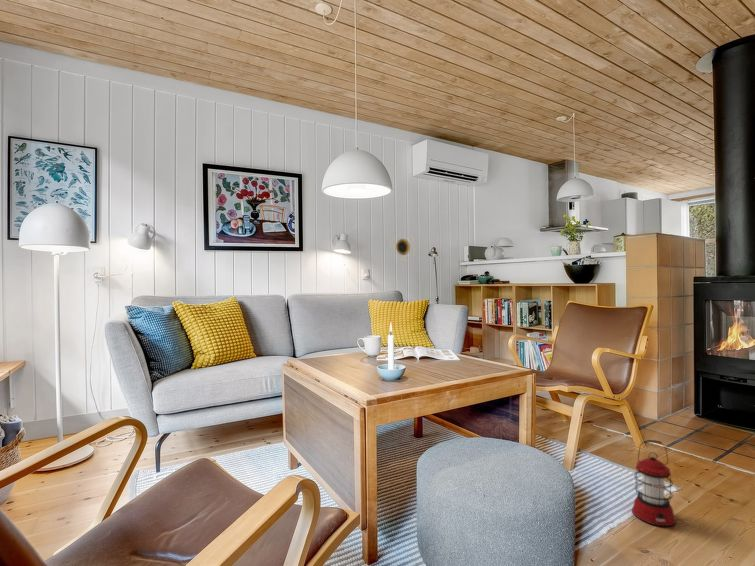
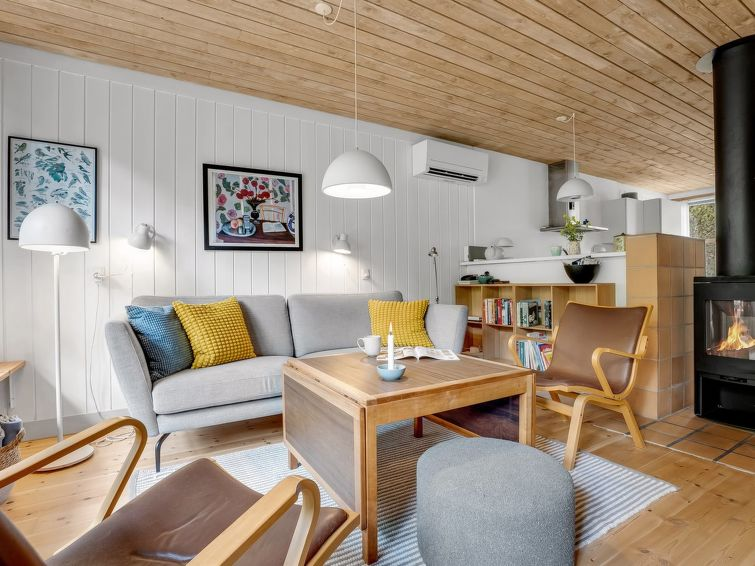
- lantern [631,439,677,528]
- robot vacuum [389,231,415,261]
